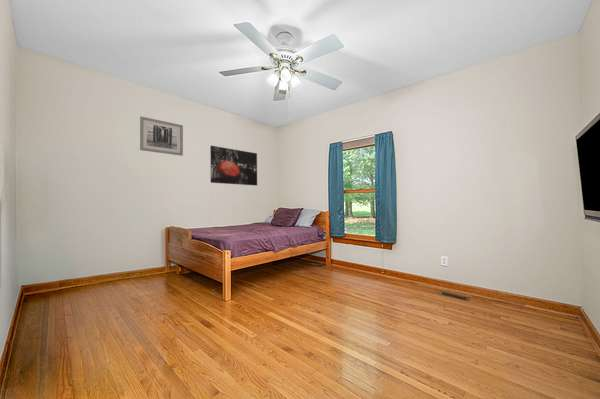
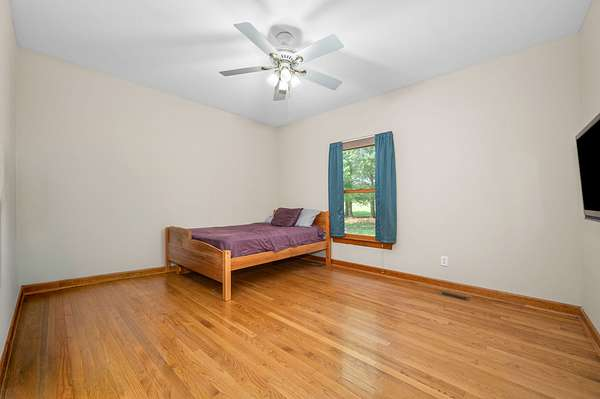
- wall art [209,145,258,186]
- wall art [139,115,184,157]
